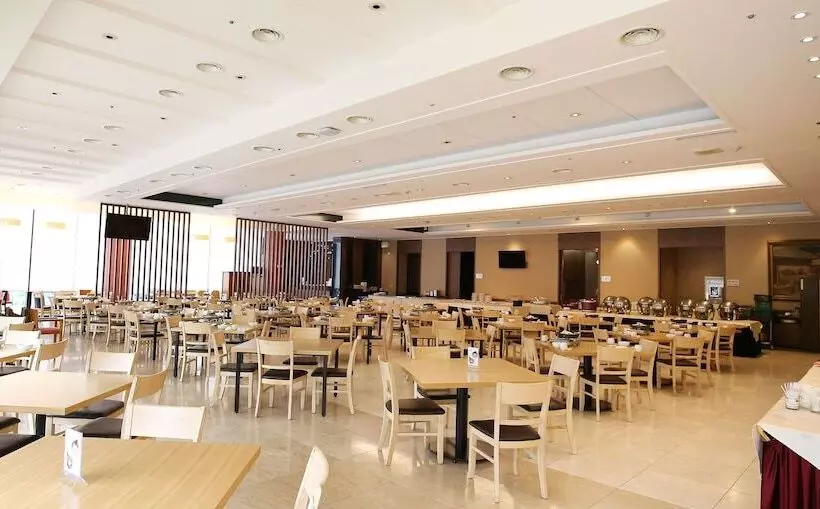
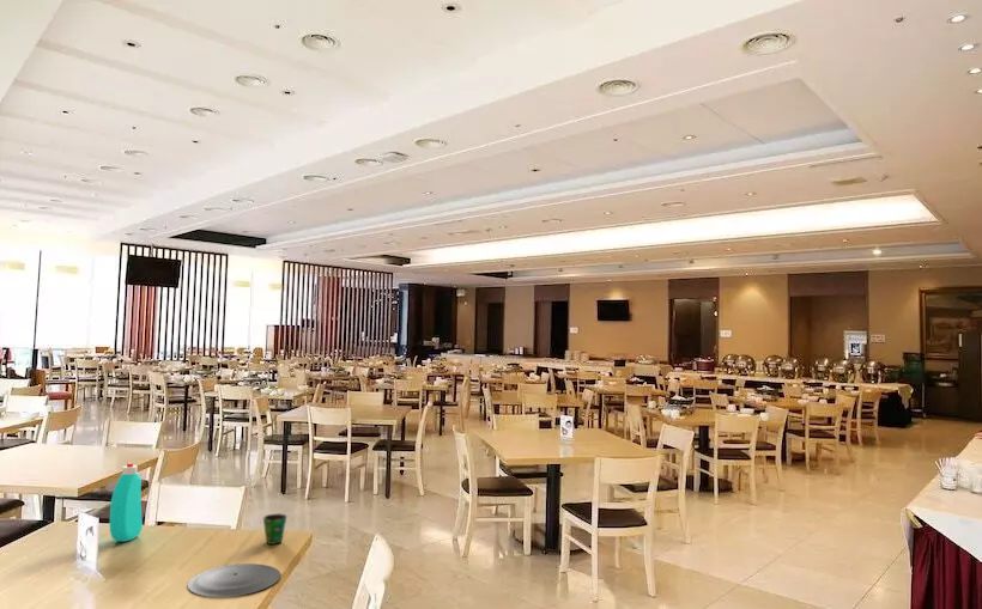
+ bottle [109,462,144,543]
+ plate [187,562,281,598]
+ cup [262,513,287,546]
